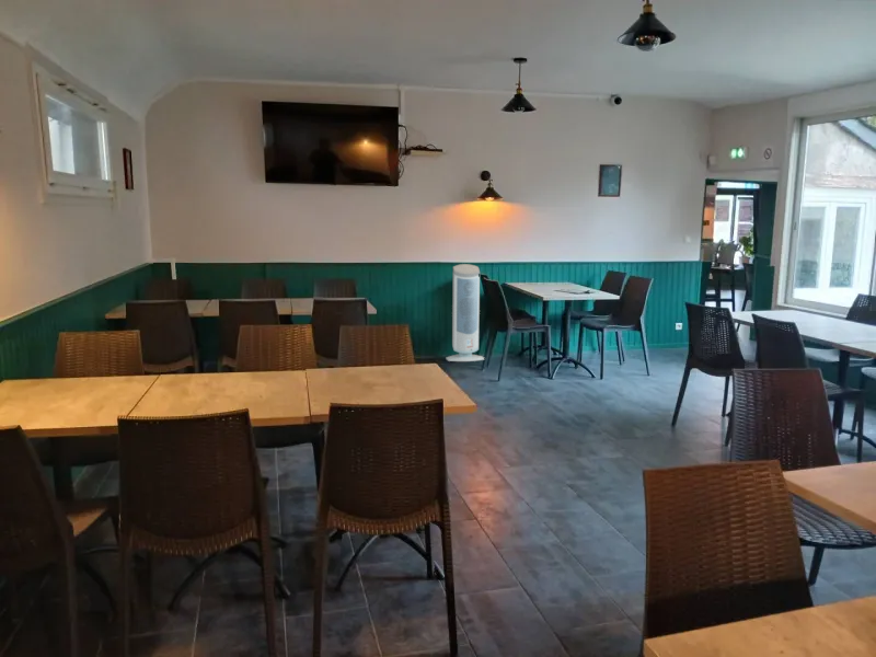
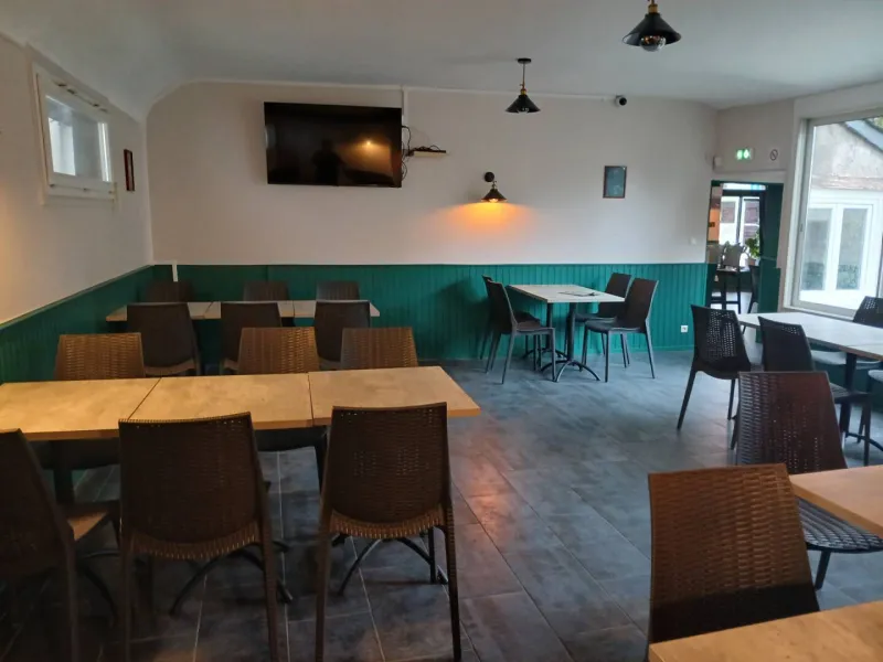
- air purifier [445,263,485,362]
